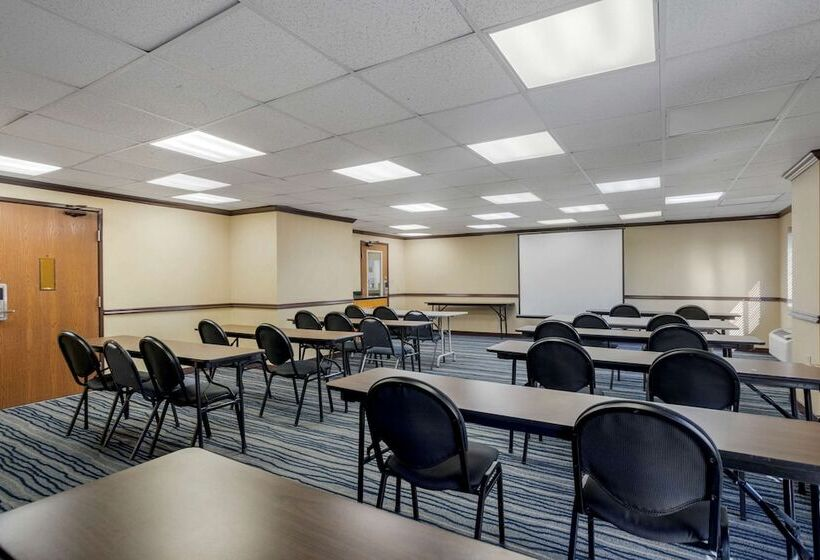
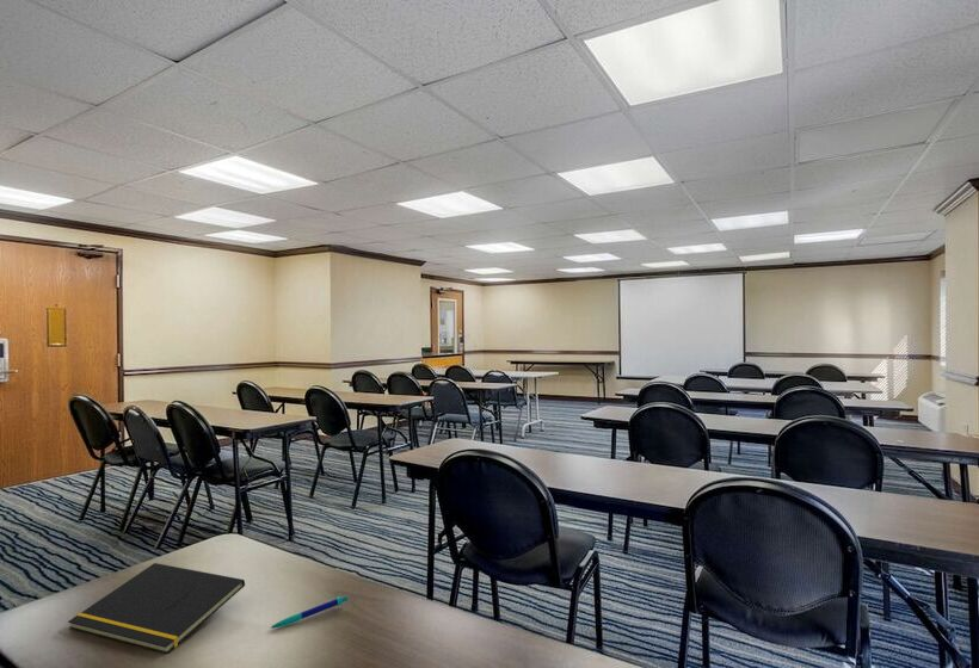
+ pen [269,595,349,630]
+ notepad [67,562,246,655]
